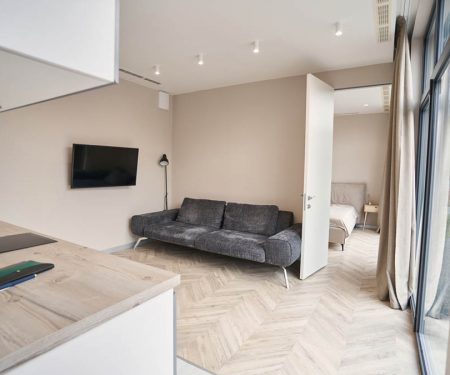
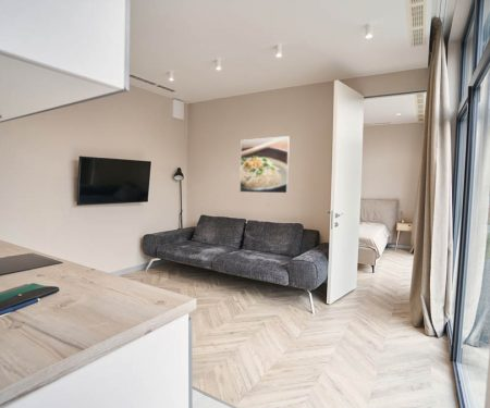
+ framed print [238,135,291,195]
